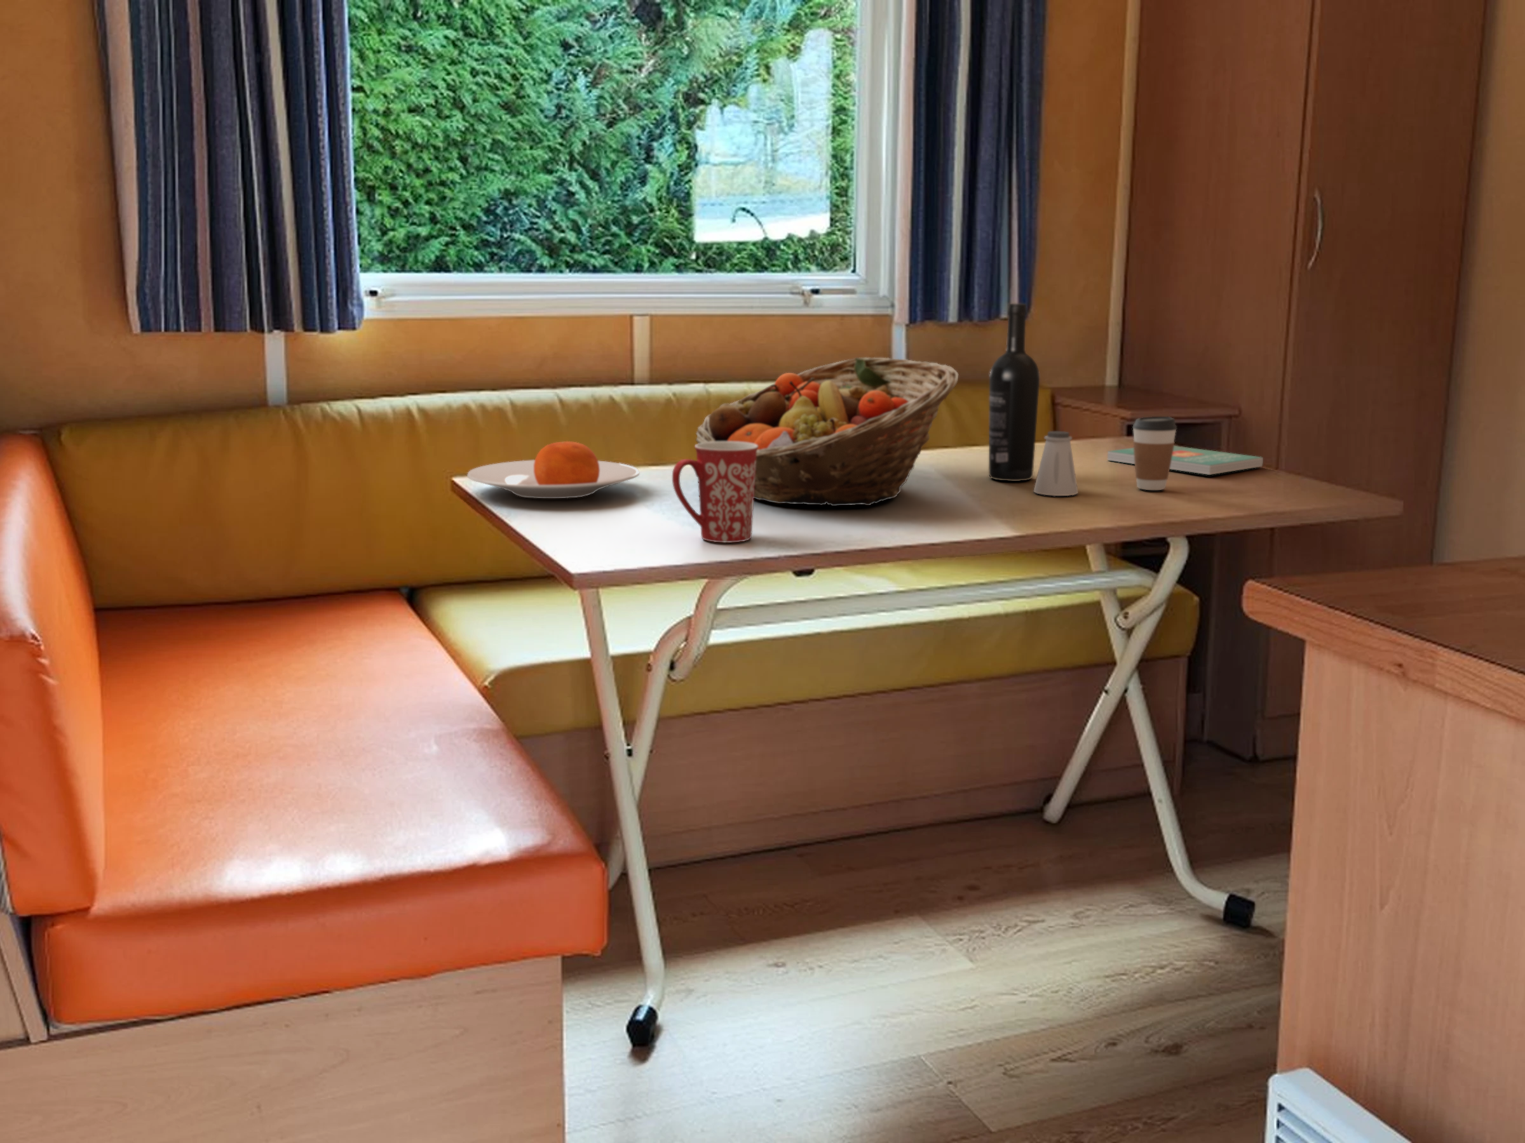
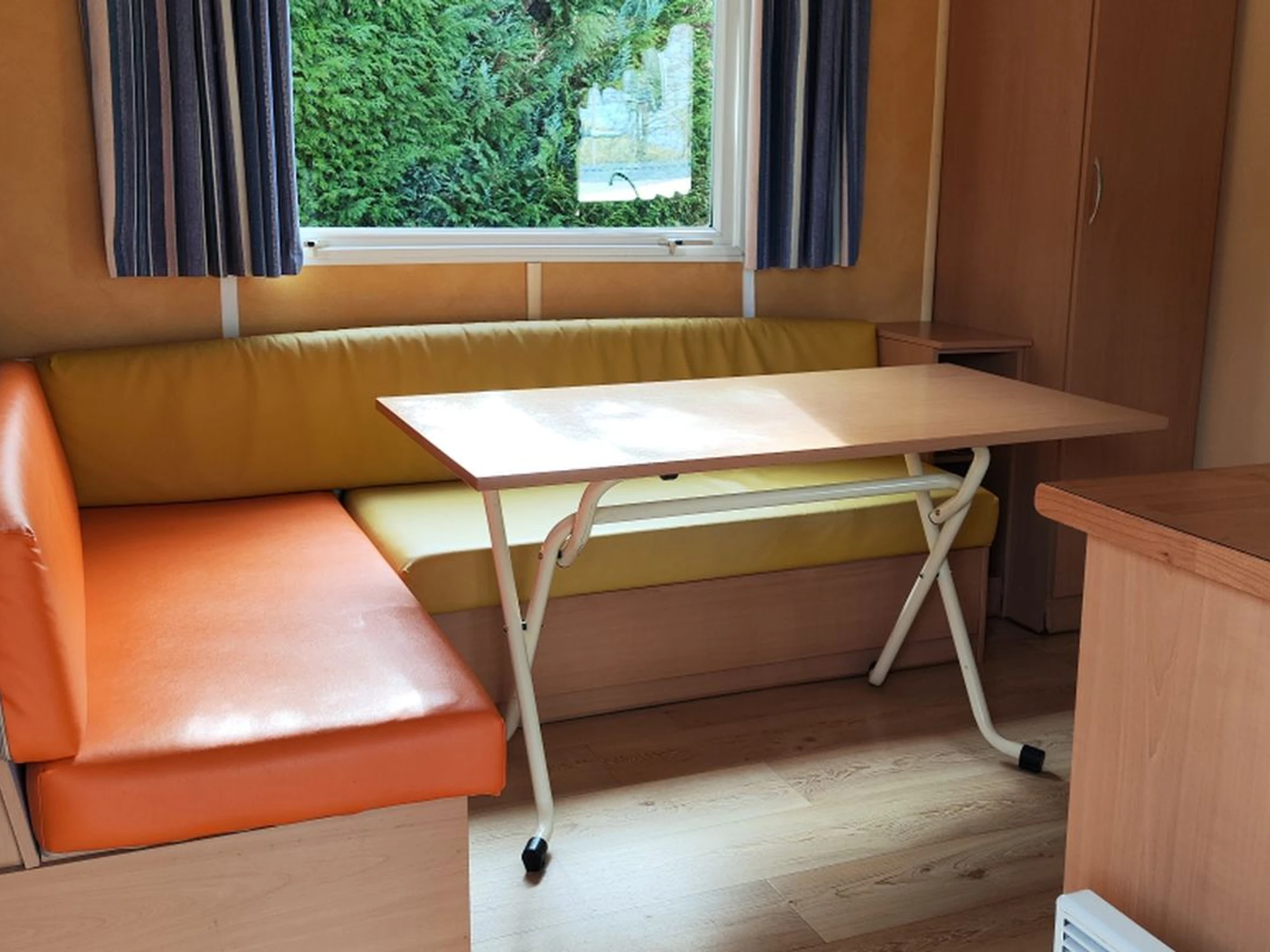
- mug [671,442,758,543]
- plate [466,441,640,499]
- wine bottle [988,303,1040,481]
- saltshaker [1033,431,1080,497]
- coffee cup [1131,415,1178,491]
- fruit basket [695,357,959,507]
- book [1107,445,1264,475]
